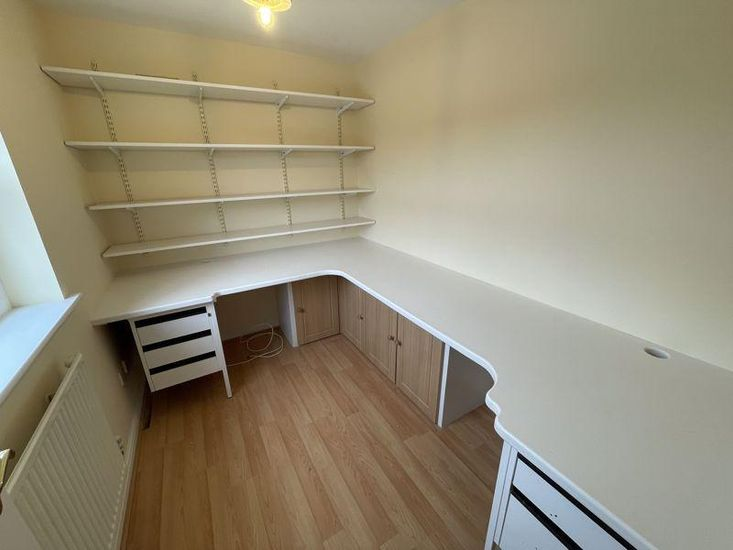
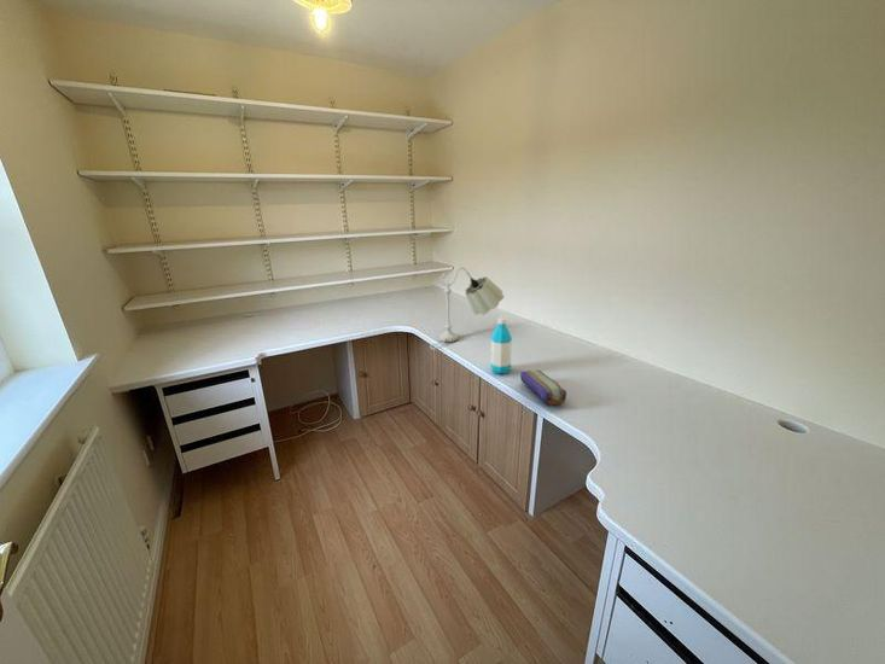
+ water bottle [489,316,513,374]
+ pencil case [519,369,567,407]
+ table lamp [429,266,506,351]
